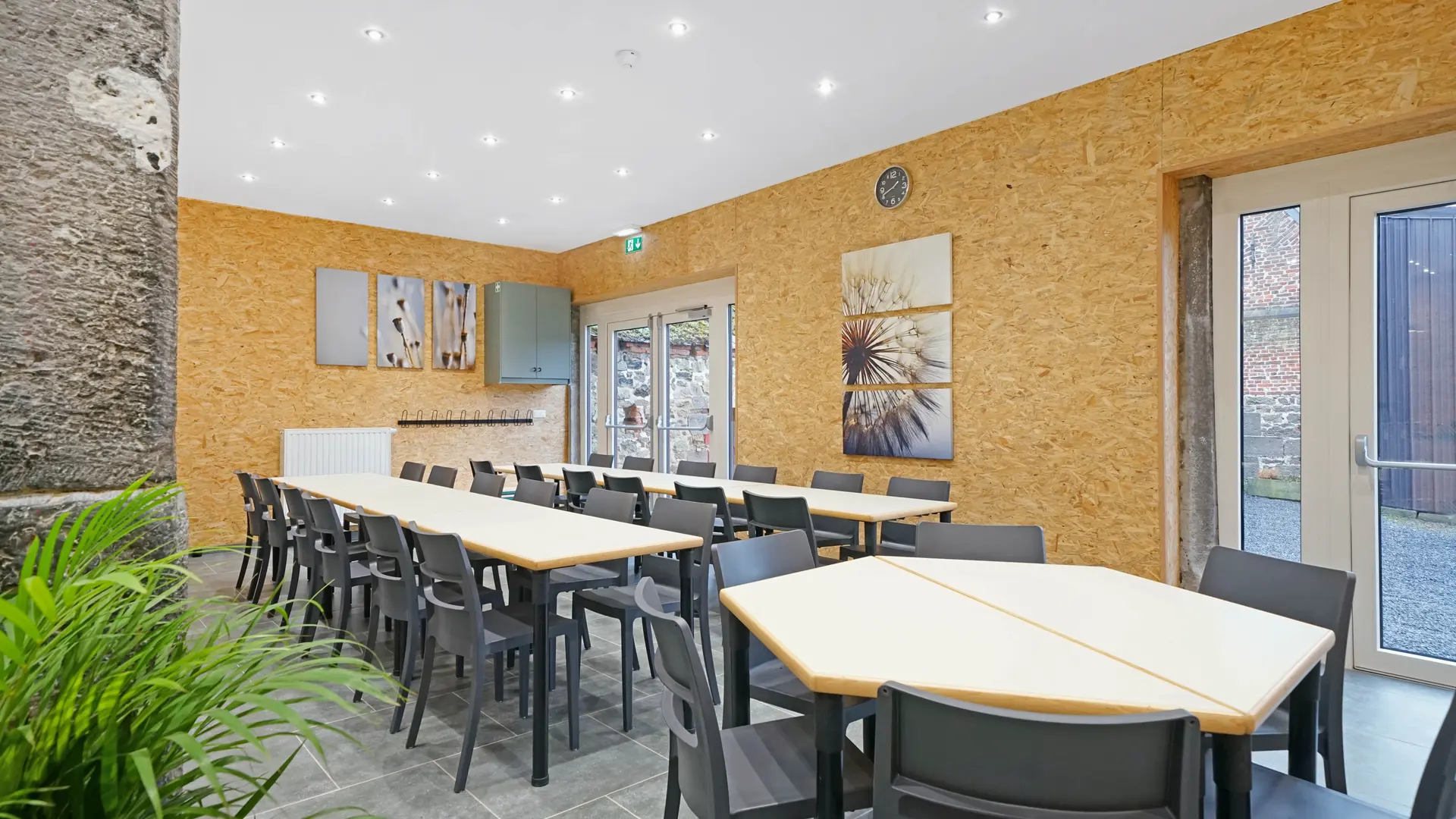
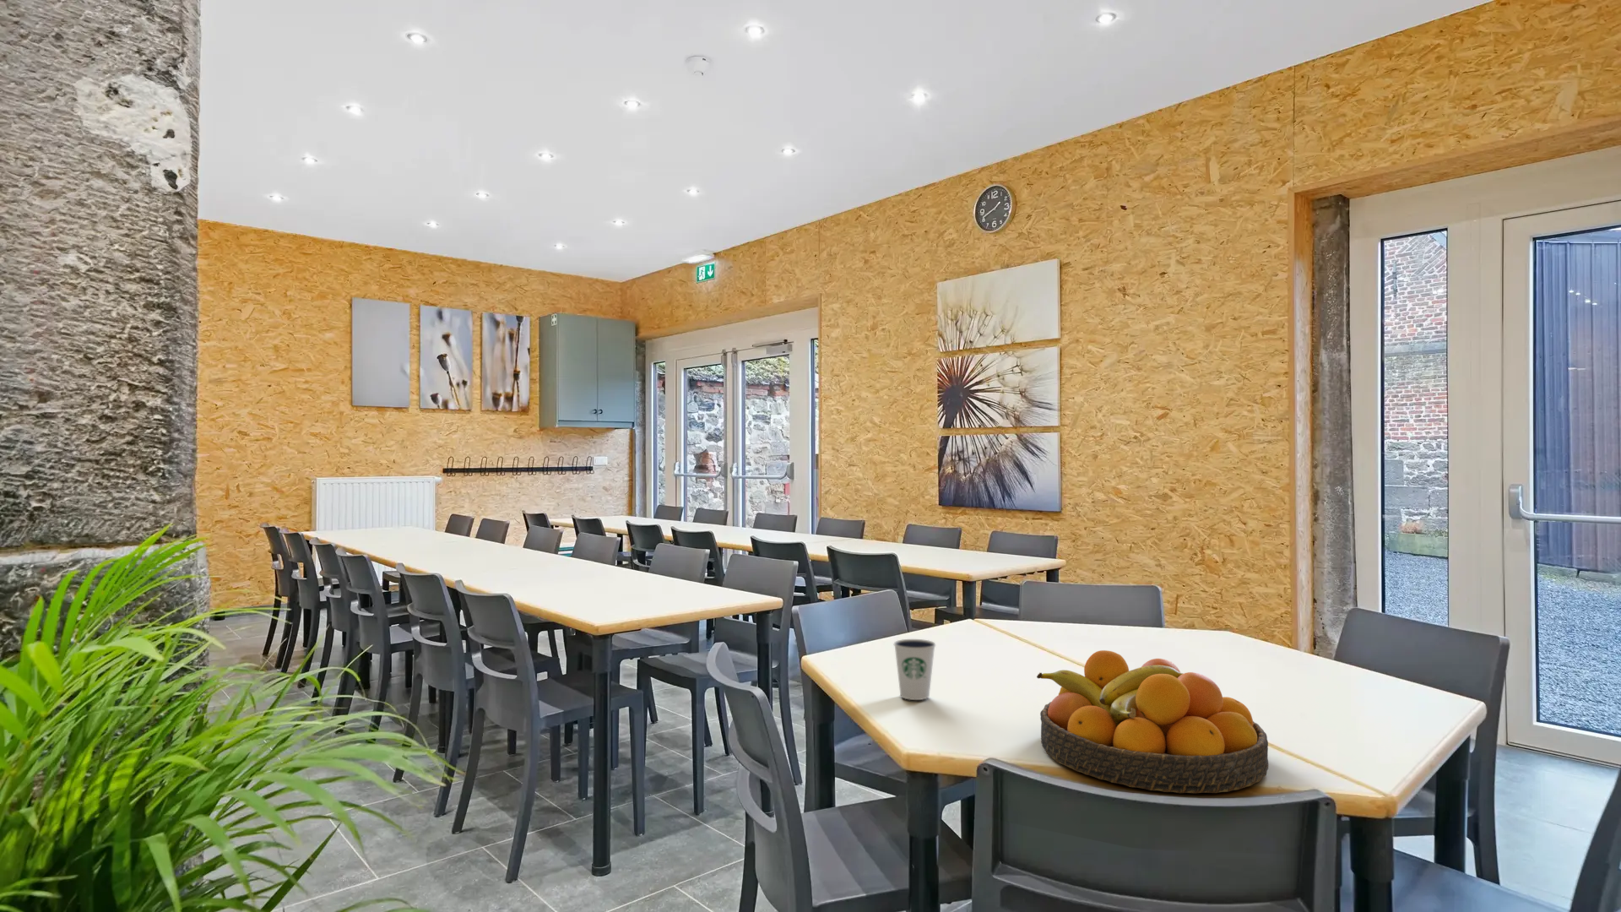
+ dixie cup [893,638,936,700]
+ fruit bowl [1035,649,1269,794]
